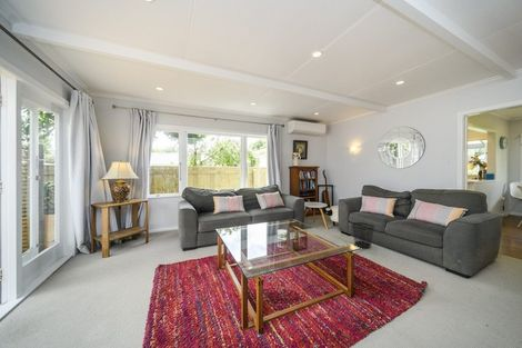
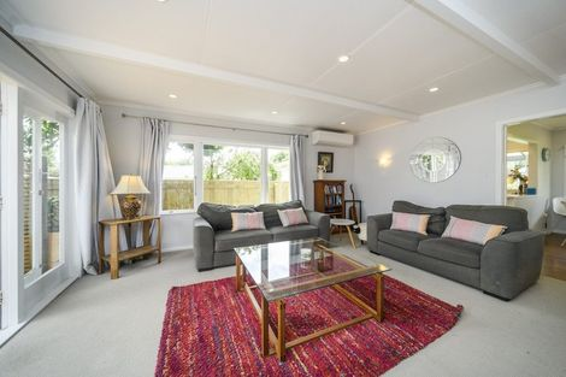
- wastebasket [351,221,375,249]
